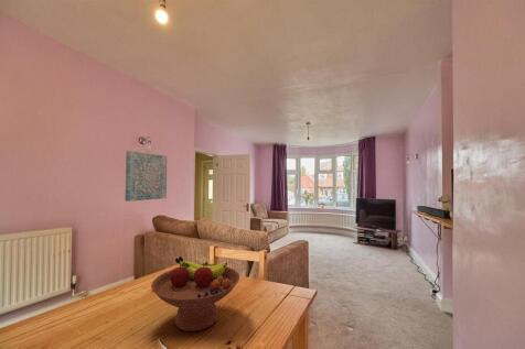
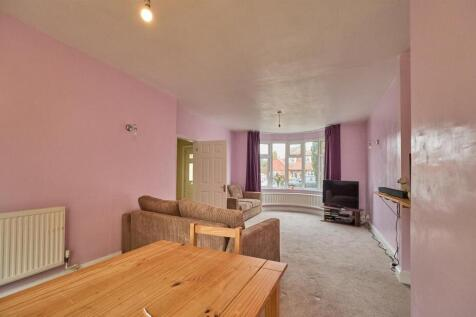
- wall art [125,150,168,203]
- fruit bowl [150,255,240,332]
